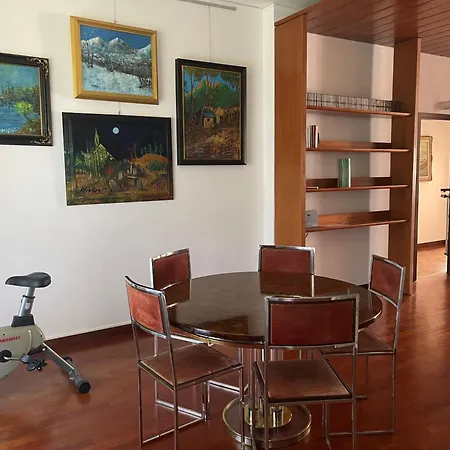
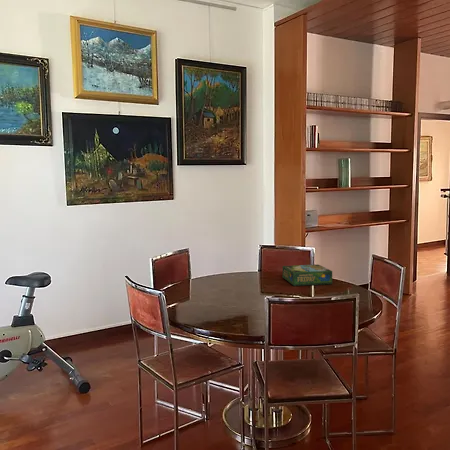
+ board game [282,264,333,287]
